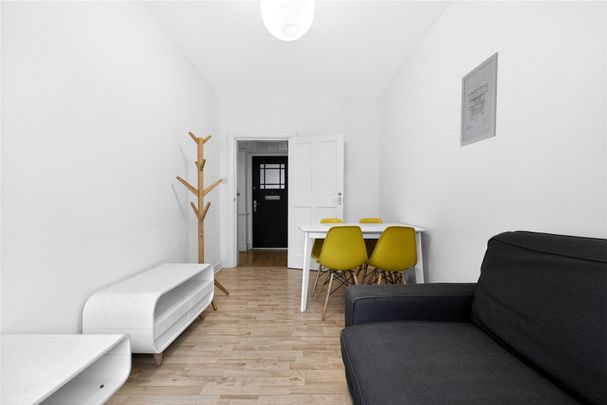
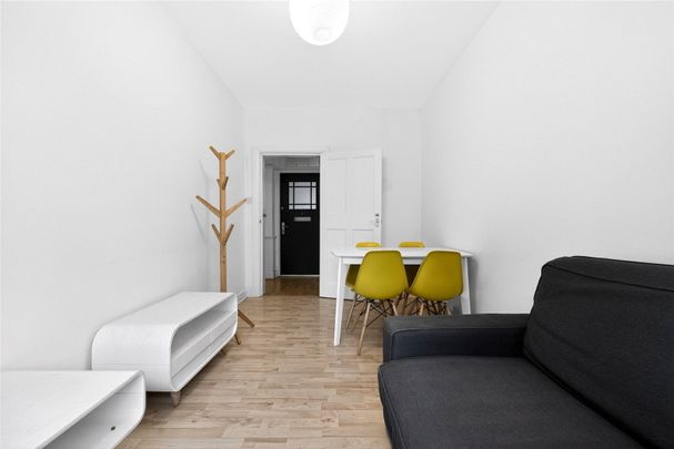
- wall art [459,51,499,148]
